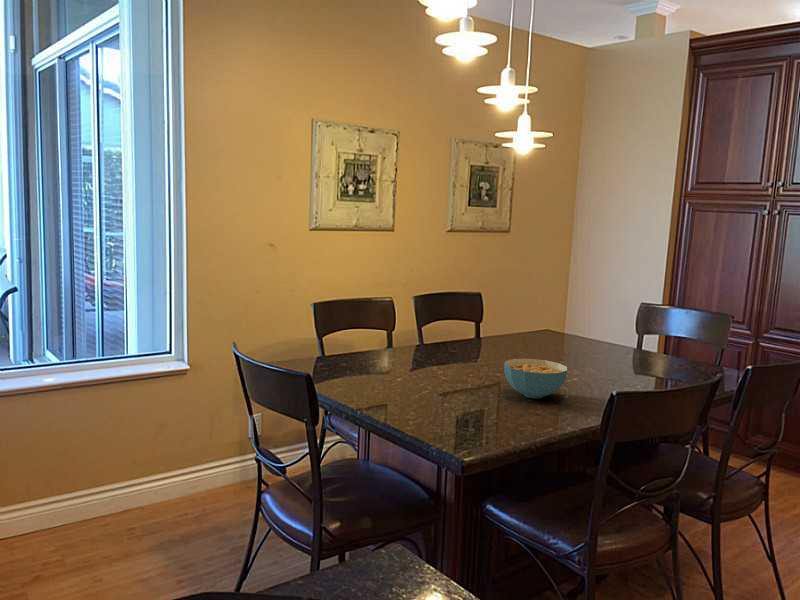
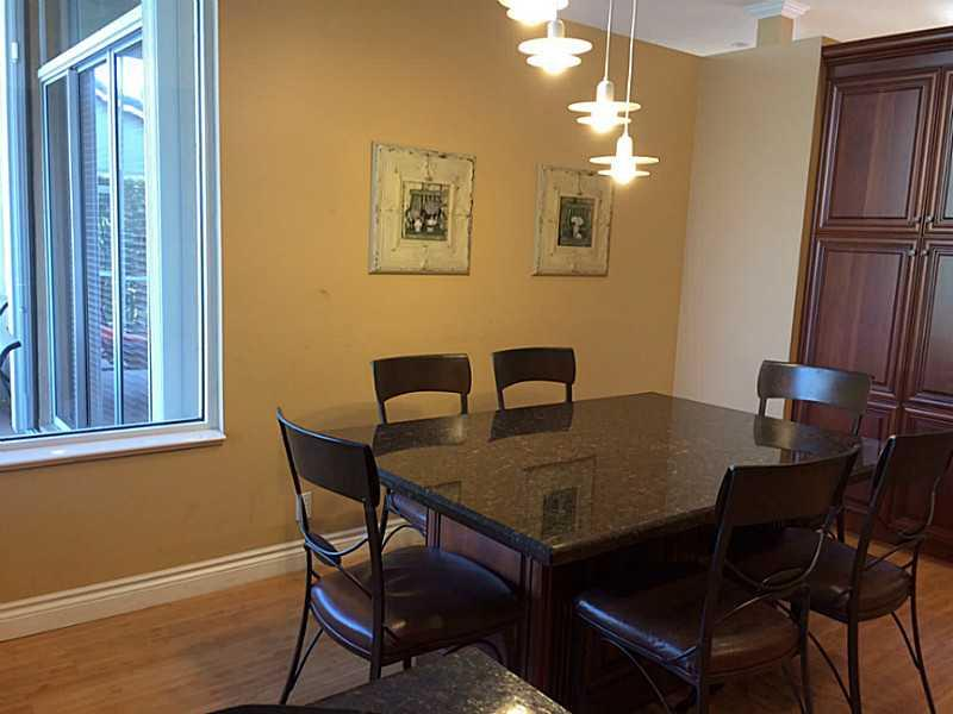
- cereal bowl [503,358,569,399]
